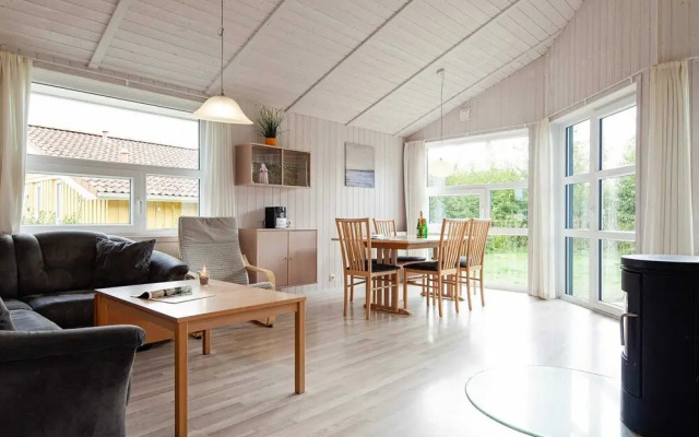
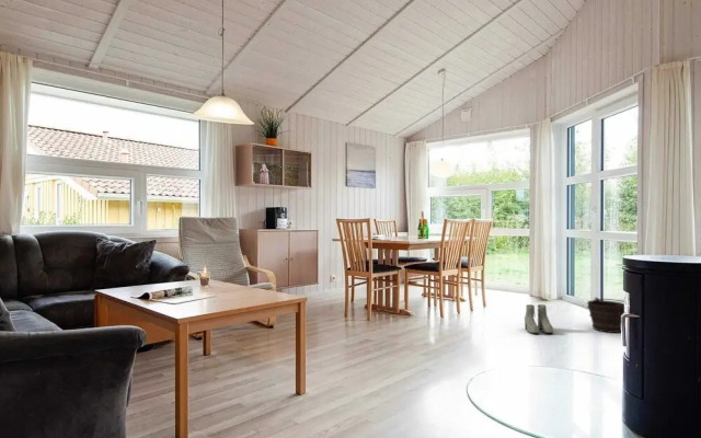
+ boots [524,303,554,334]
+ bucket [586,297,625,334]
